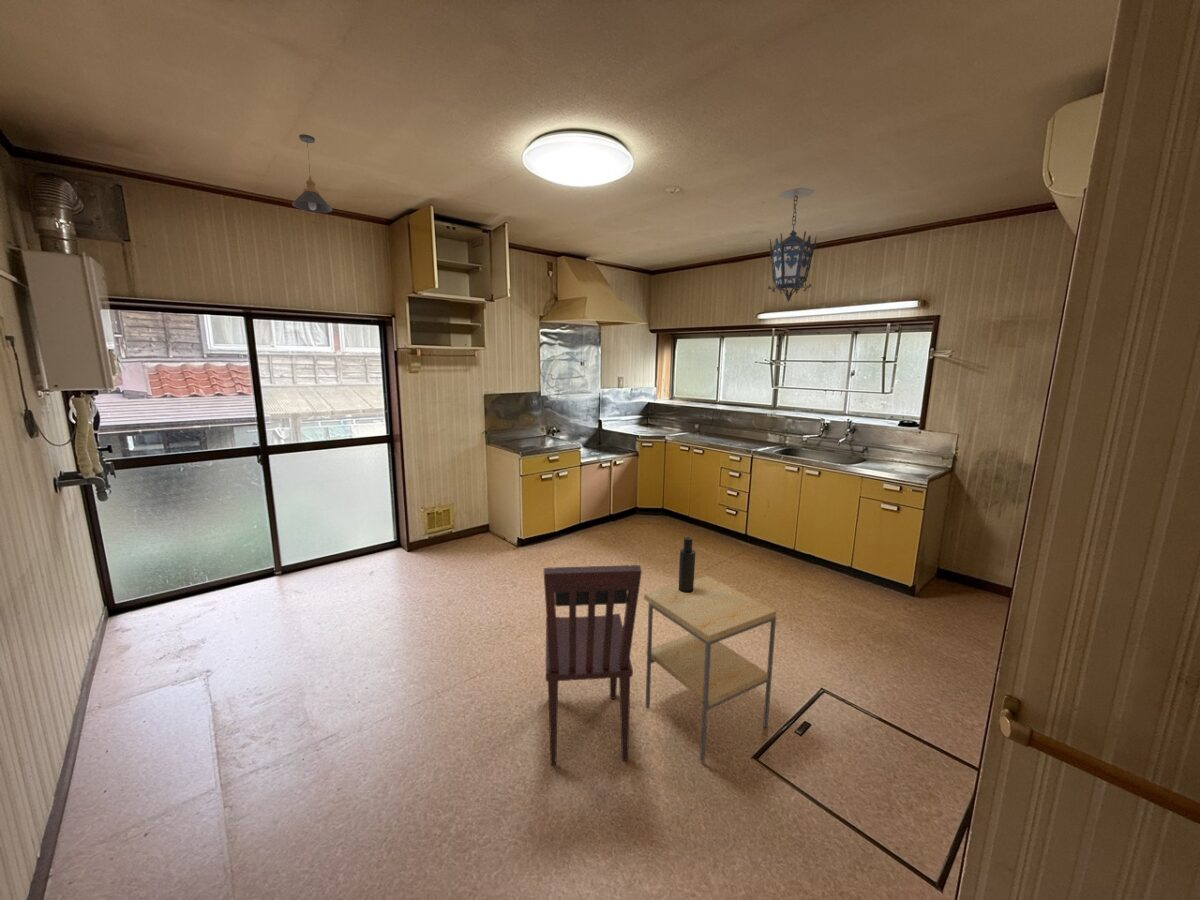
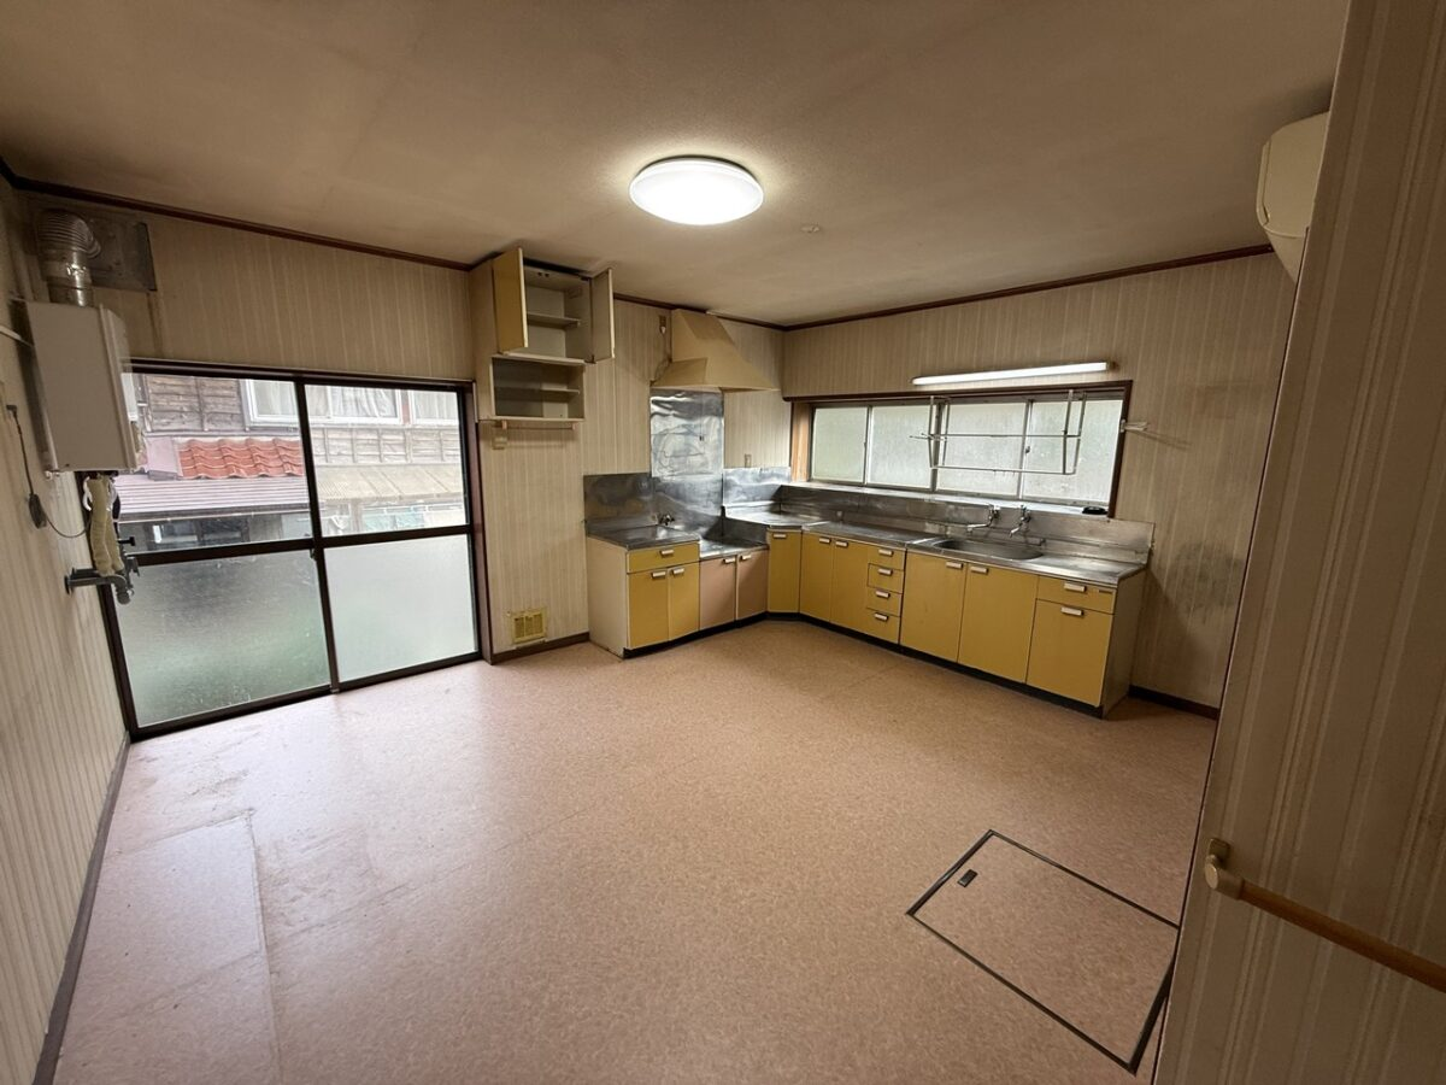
- pendant light [291,133,333,214]
- hanging lantern [767,186,817,303]
- side table [643,575,778,763]
- dining chair [543,564,643,767]
- atomizer [678,536,696,593]
